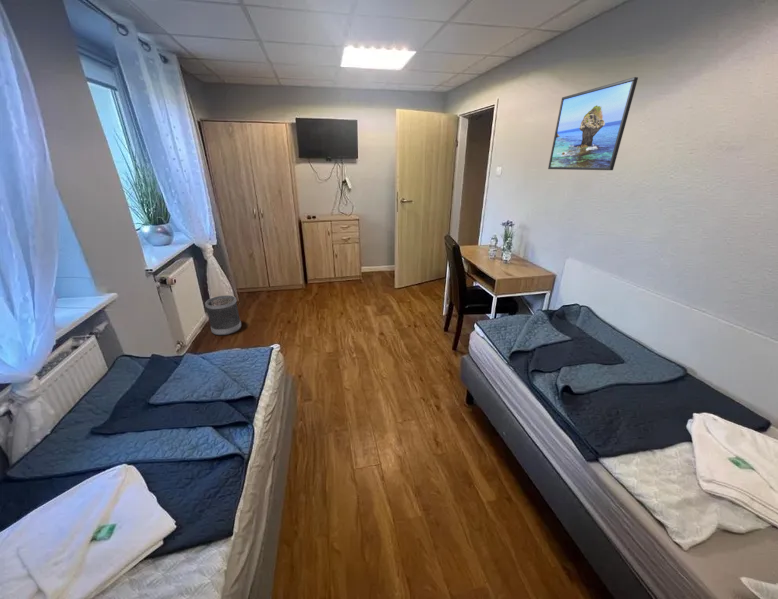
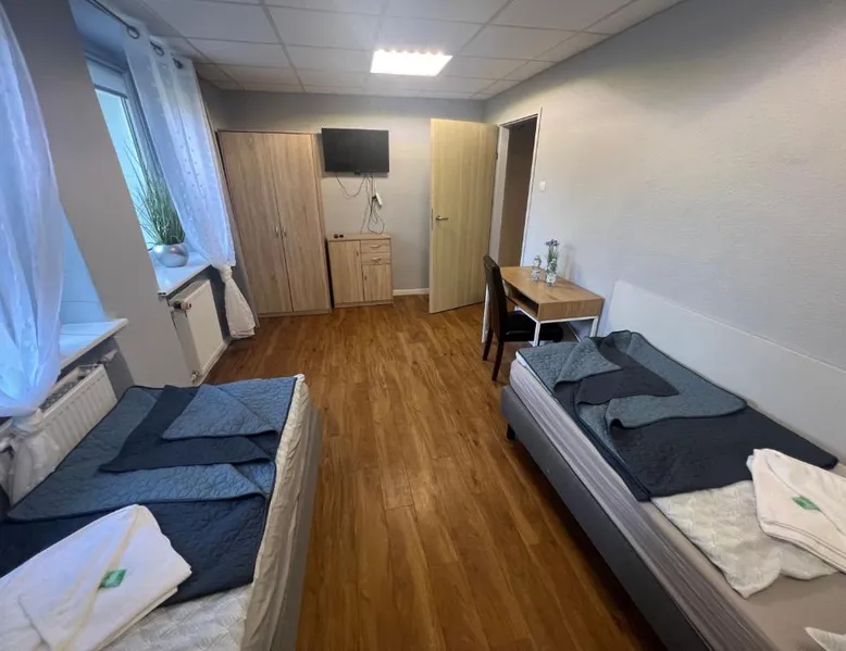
- wastebasket [204,294,242,336]
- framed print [547,76,639,171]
